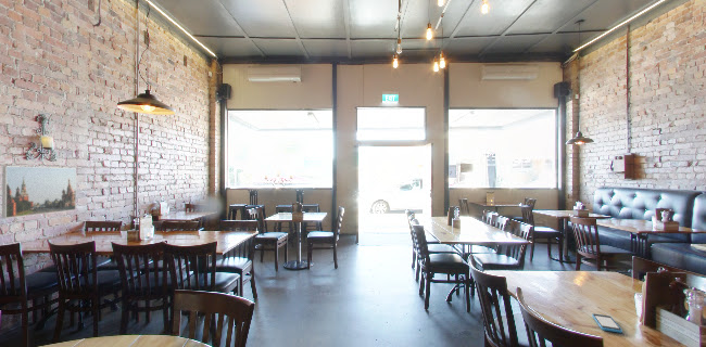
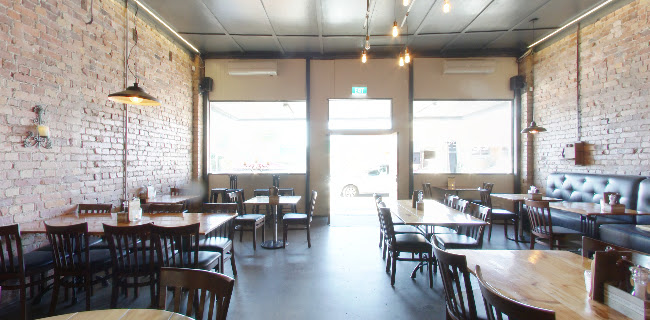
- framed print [1,165,77,219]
- smartphone [591,312,623,334]
